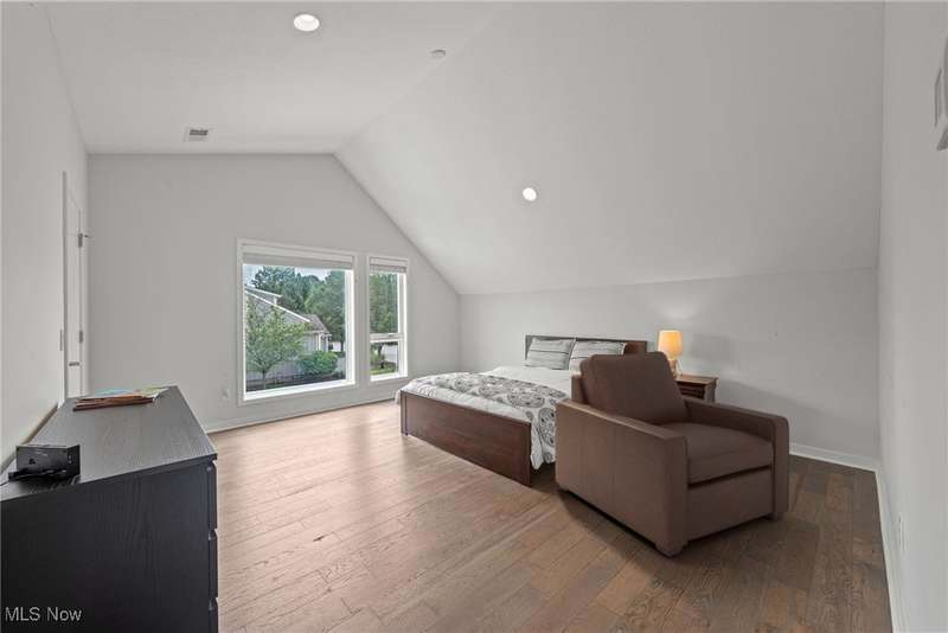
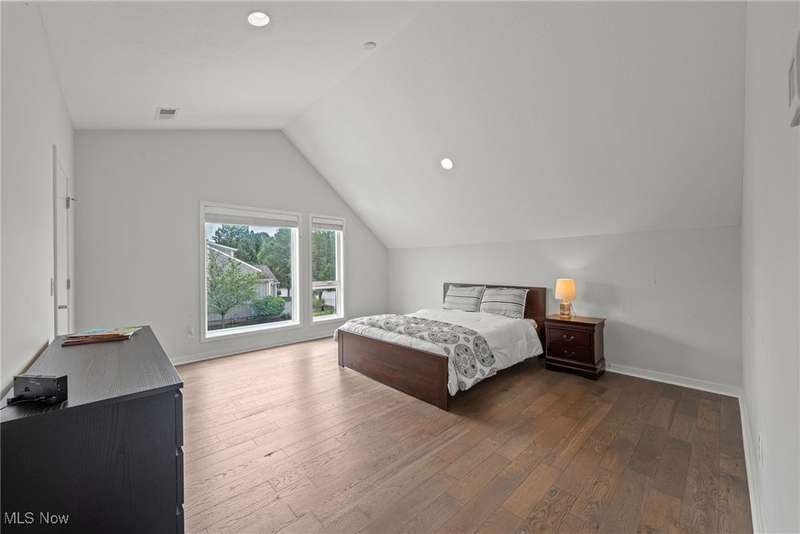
- chair [555,350,790,557]
